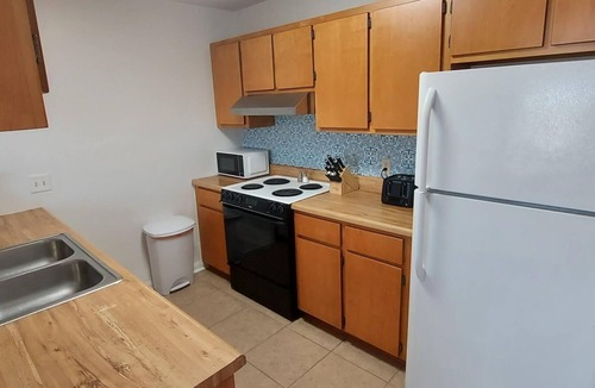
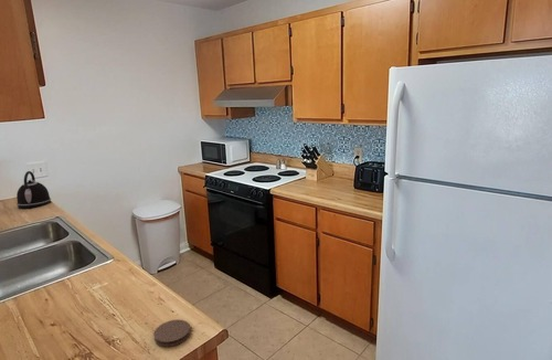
+ kettle [15,170,52,209]
+ coaster [152,318,191,348]
